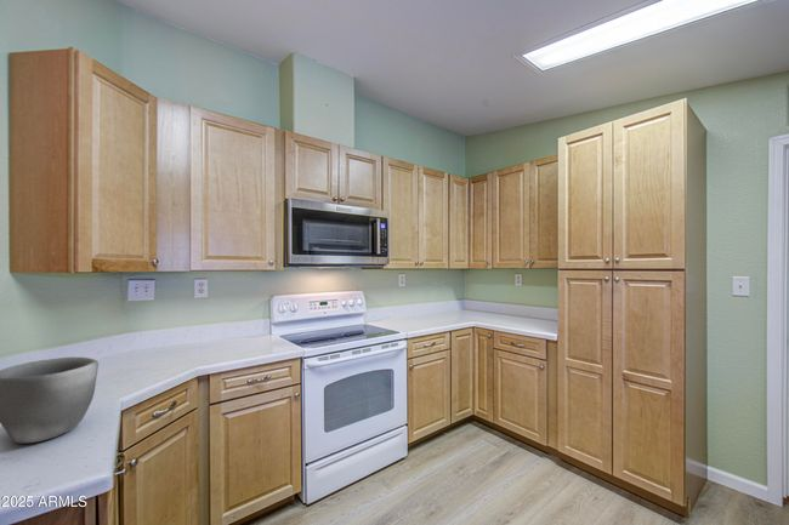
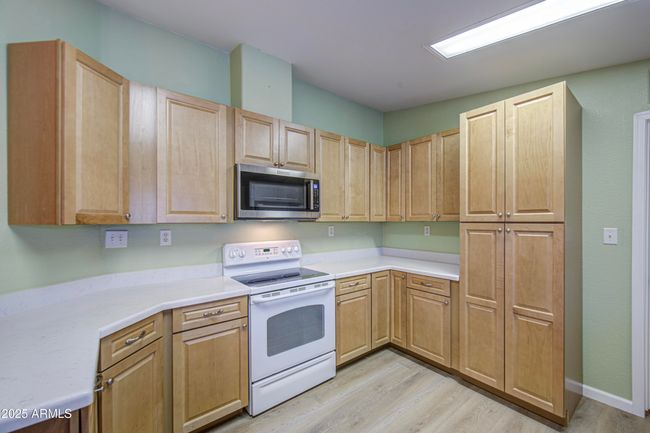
- bowl [0,355,100,445]
